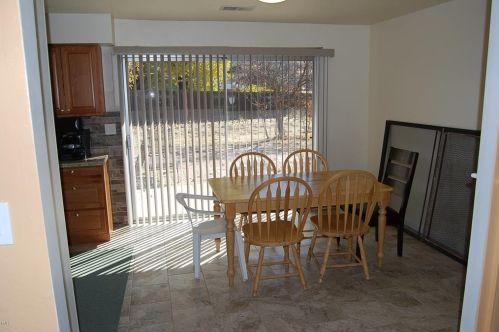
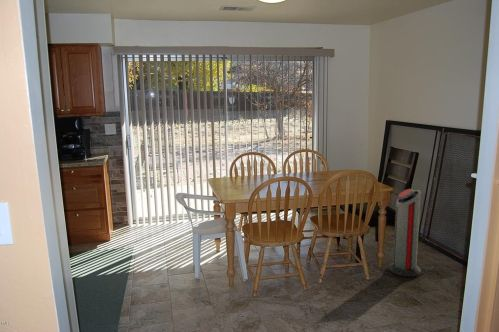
+ air purifier [388,188,422,278]
